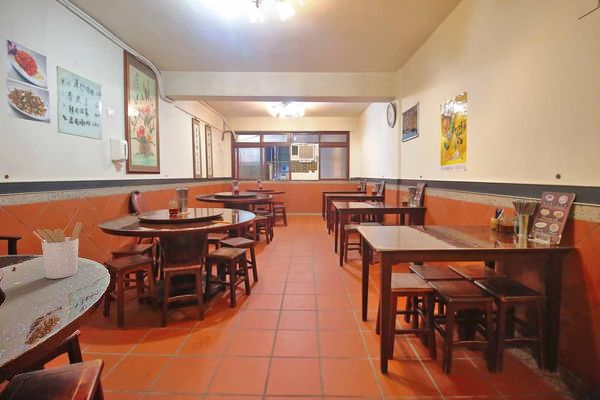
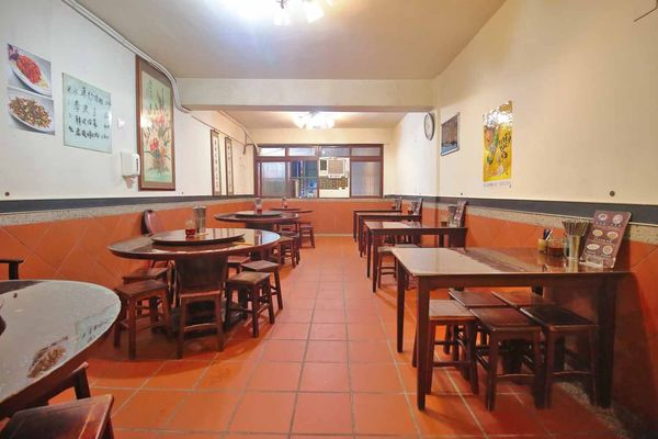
- utensil holder [32,221,83,280]
